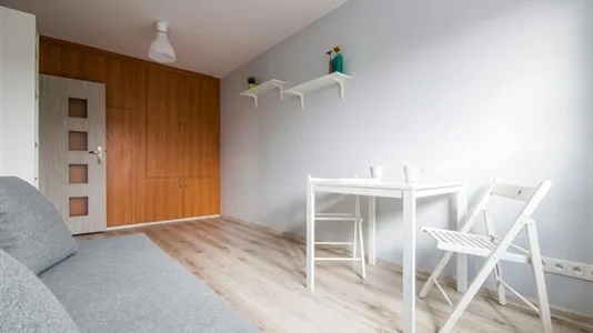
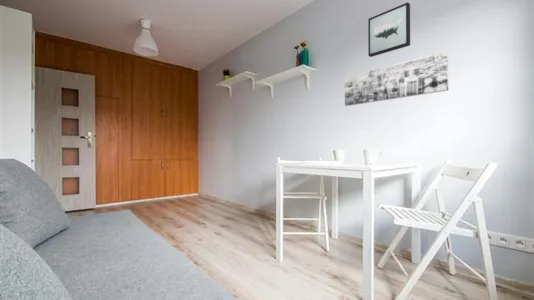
+ wall art [367,1,411,58]
+ wall art [344,50,449,107]
